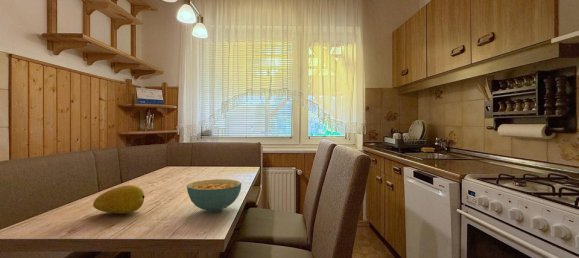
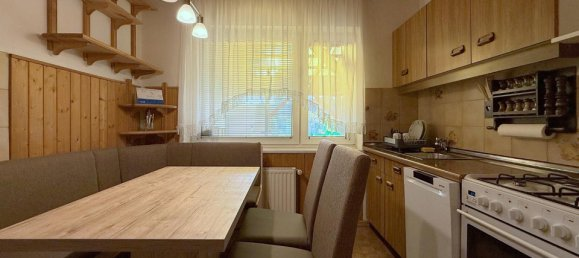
- cereal bowl [186,178,242,213]
- fruit [92,184,146,215]
